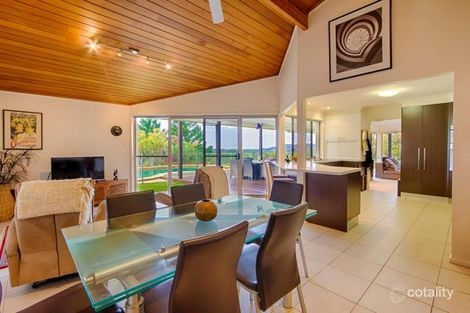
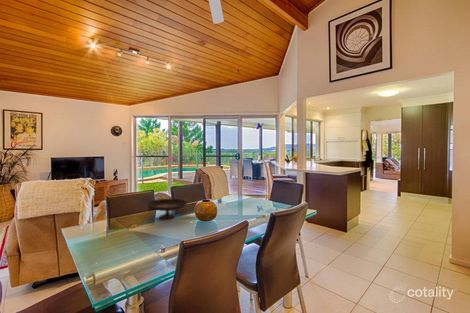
+ decorative bowl [143,198,189,219]
